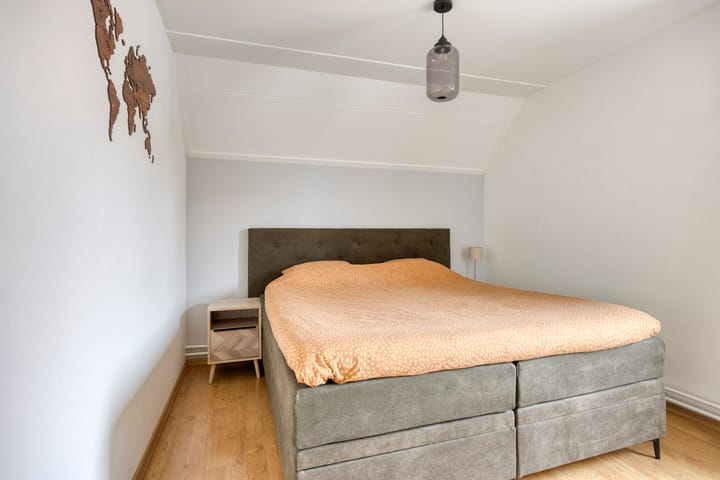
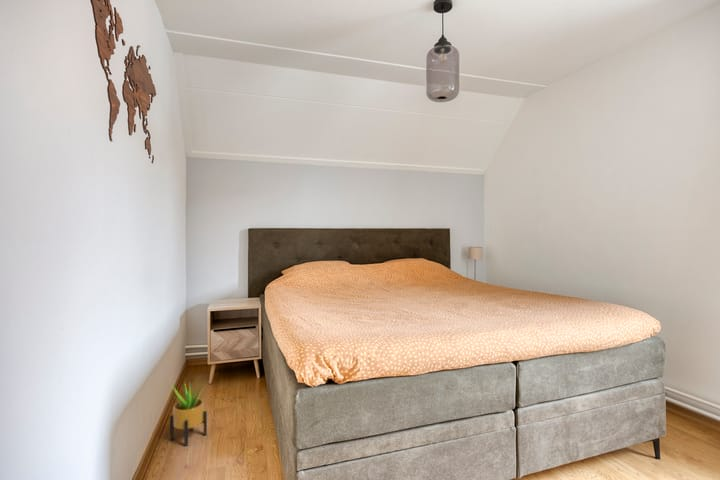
+ potted plant [169,375,208,447]
